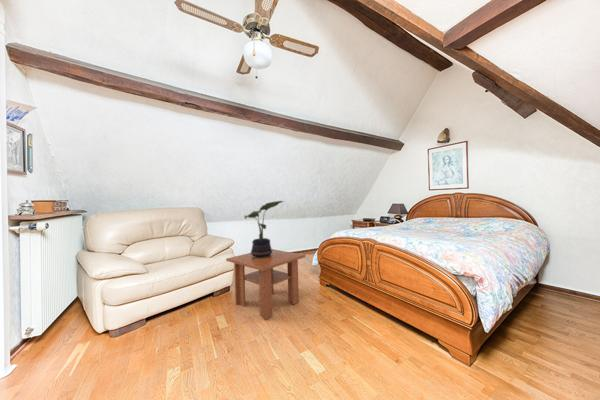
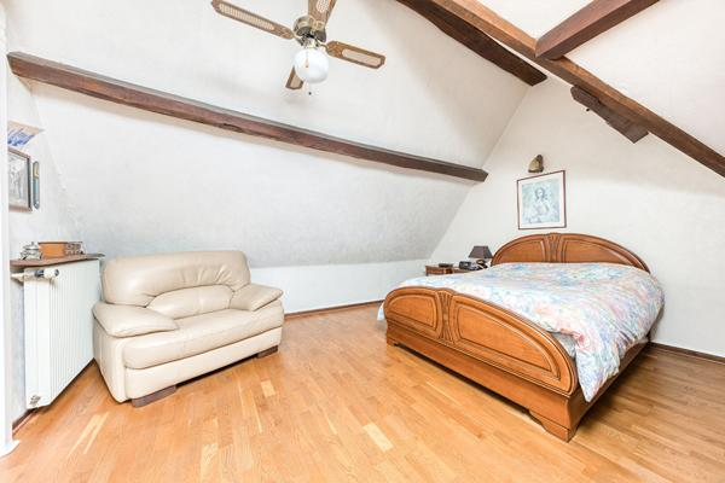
- potted plant [243,200,285,258]
- coffee table [225,248,306,321]
